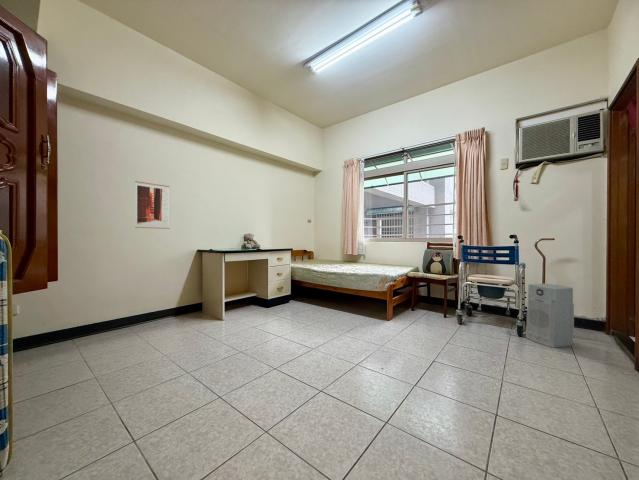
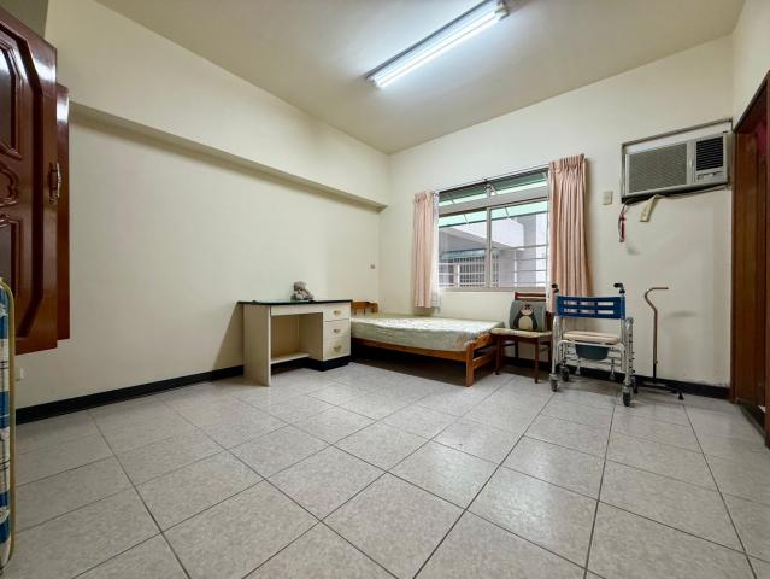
- air purifier [525,283,575,349]
- wall art [134,180,171,230]
